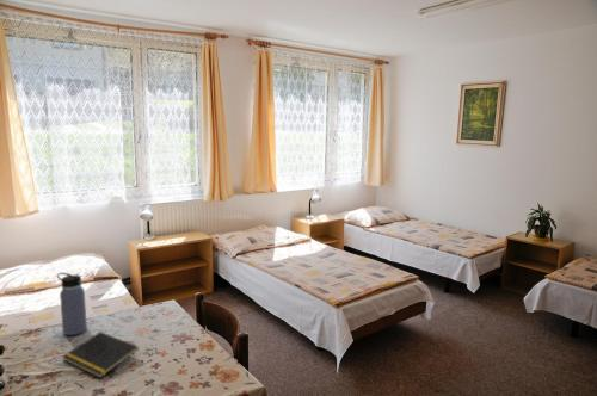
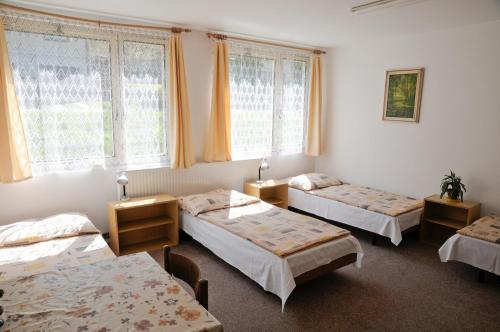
- water bottle [56,272,88,336]
- notepad [61,330,140,379]
